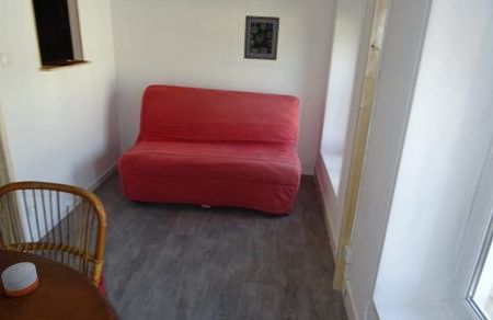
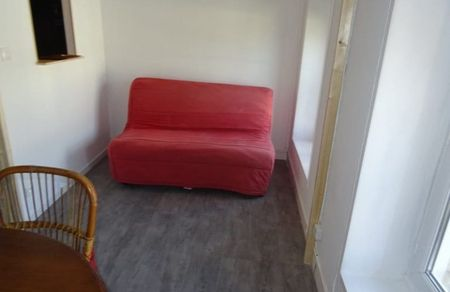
- wall art [243,14,280,61]
- candle [0,260,39,298]
